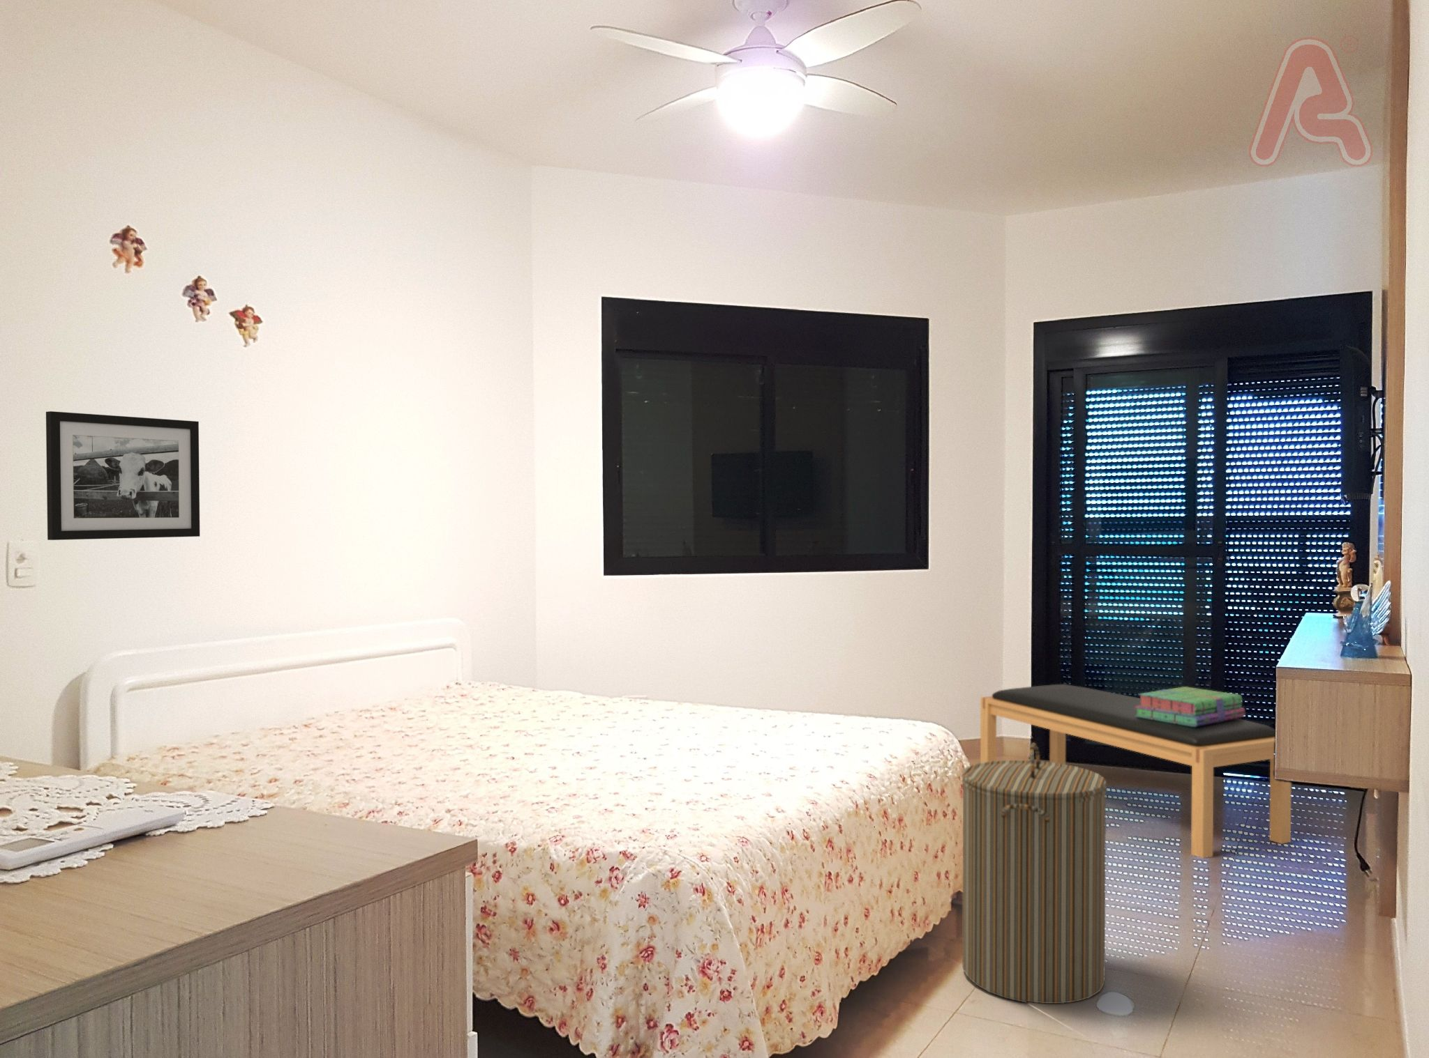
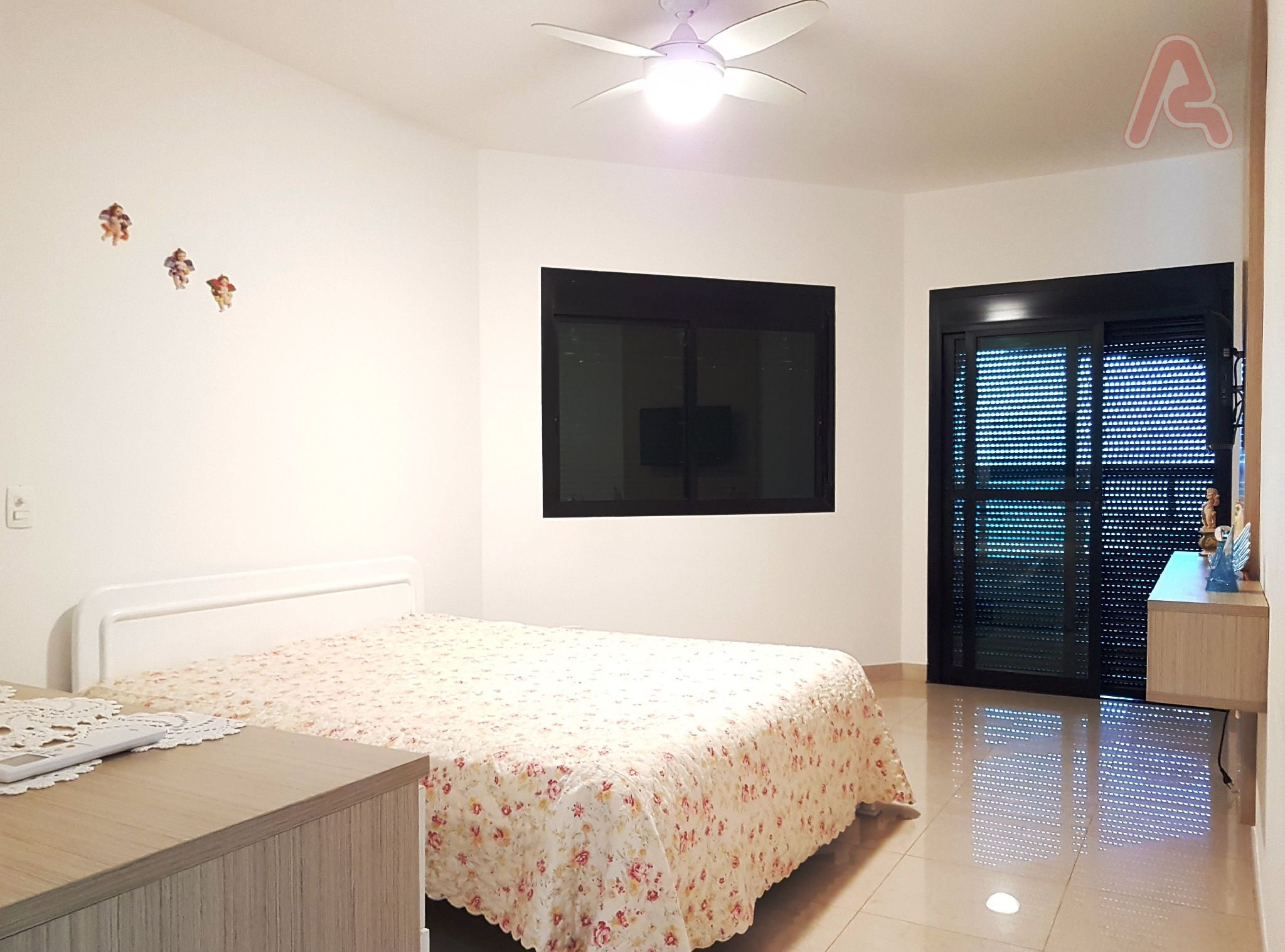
- bench [980,683,1292,859]
- picture frame [46,410,200,541]
- stack of books [1135,686,1247,726]
- laundry hamper [961,741,1108,1005]
